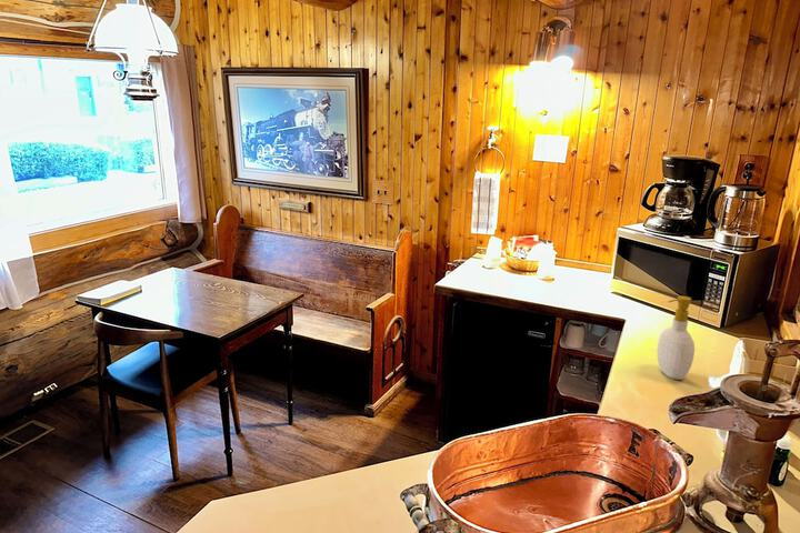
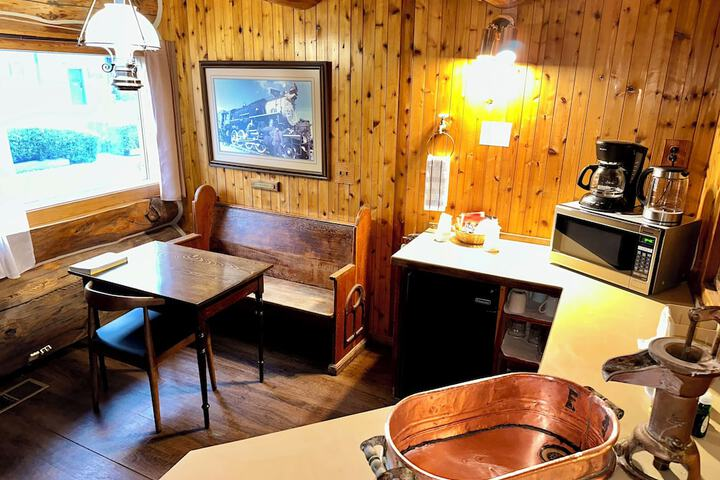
- soap bottle [656,295,696,381]
